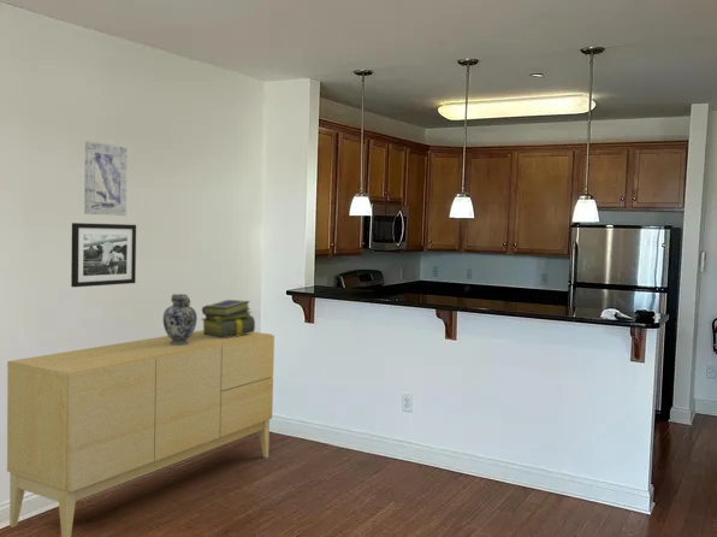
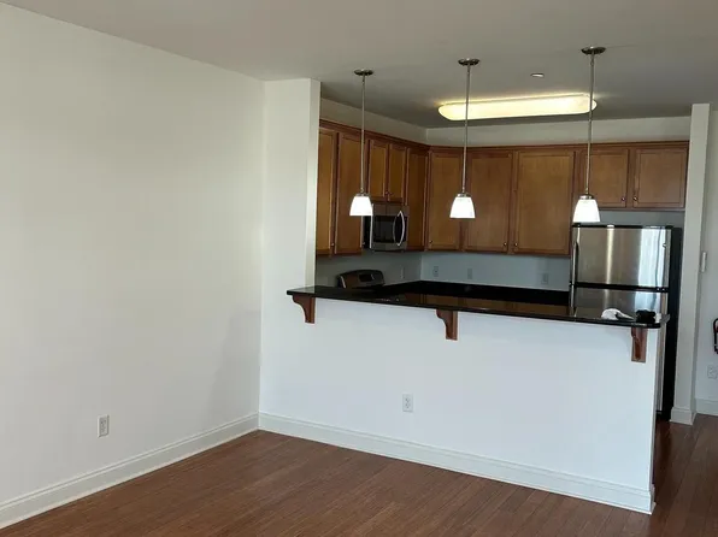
- stack of books [200,299,256,338]
- picture frame [70,222,137,288]
- wall art [83,140,129,217]
- decorative vase [162,293,198,346]
- sideboard [6,329,275,537]
